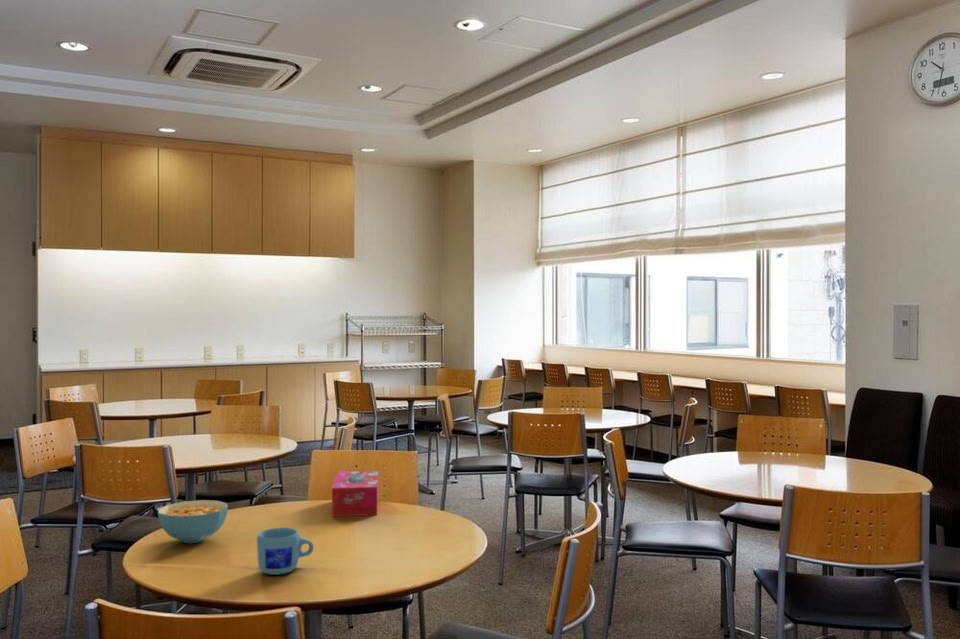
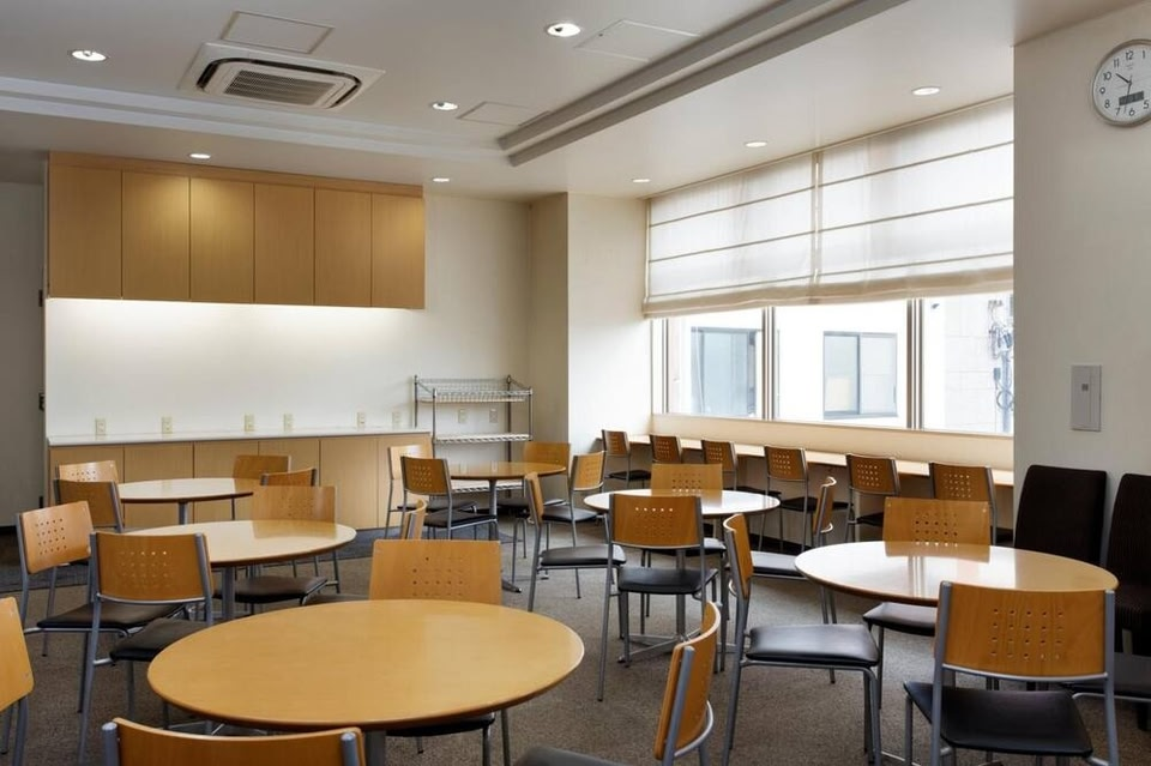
- mug [256,527,315,576]
- tissue box [331,469,379,518]
- cereal bowl [157,499,229,544]
